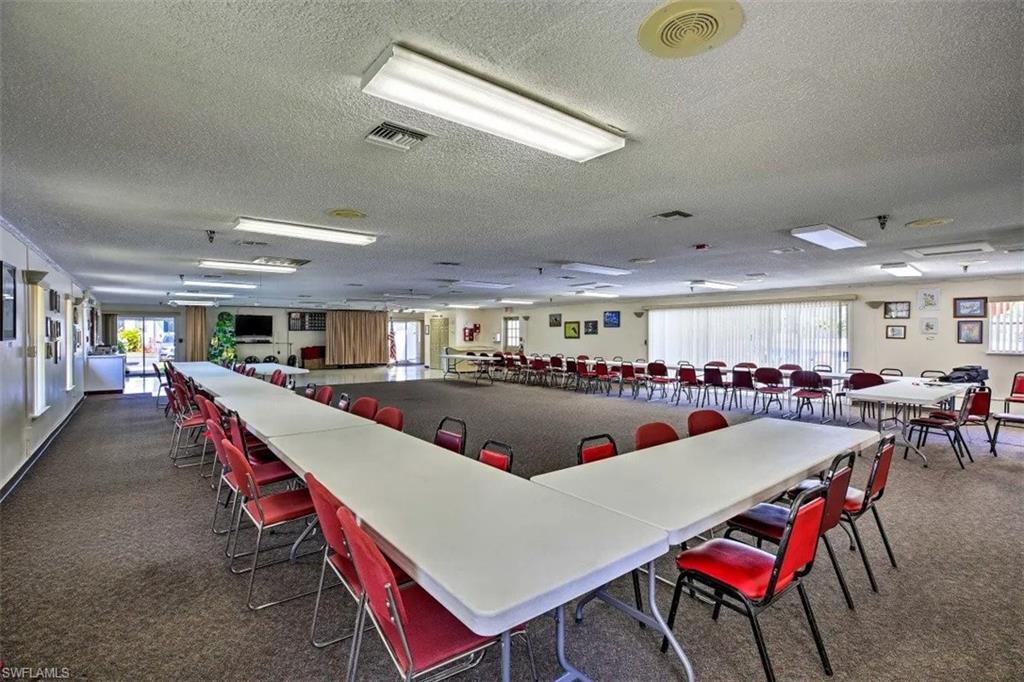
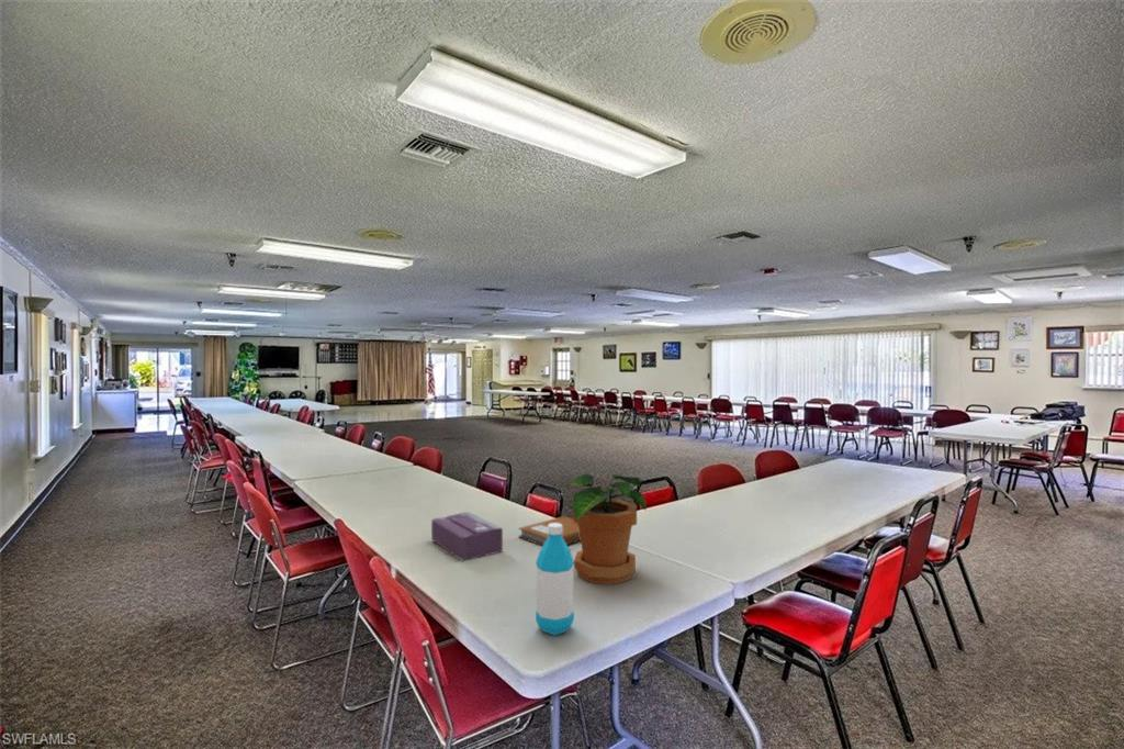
+ notebook [517,515,581,547]
+ water bottle [535,523,575,637]
+ potted plant [565,472,648,585]
+ tissue box [430,511,504,562]
